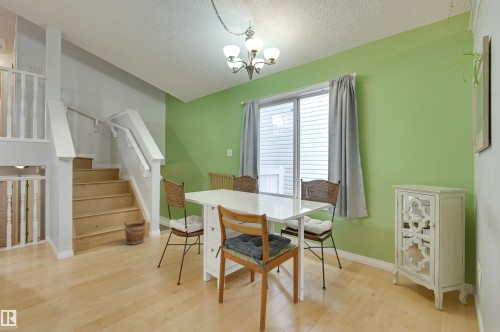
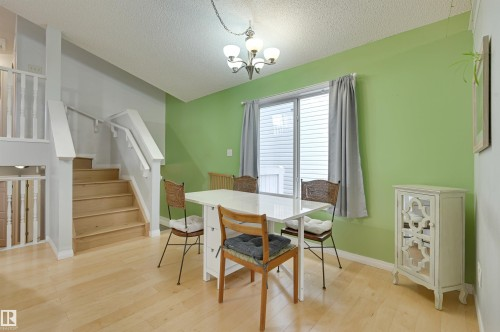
- bucket [123,218,148,246]
